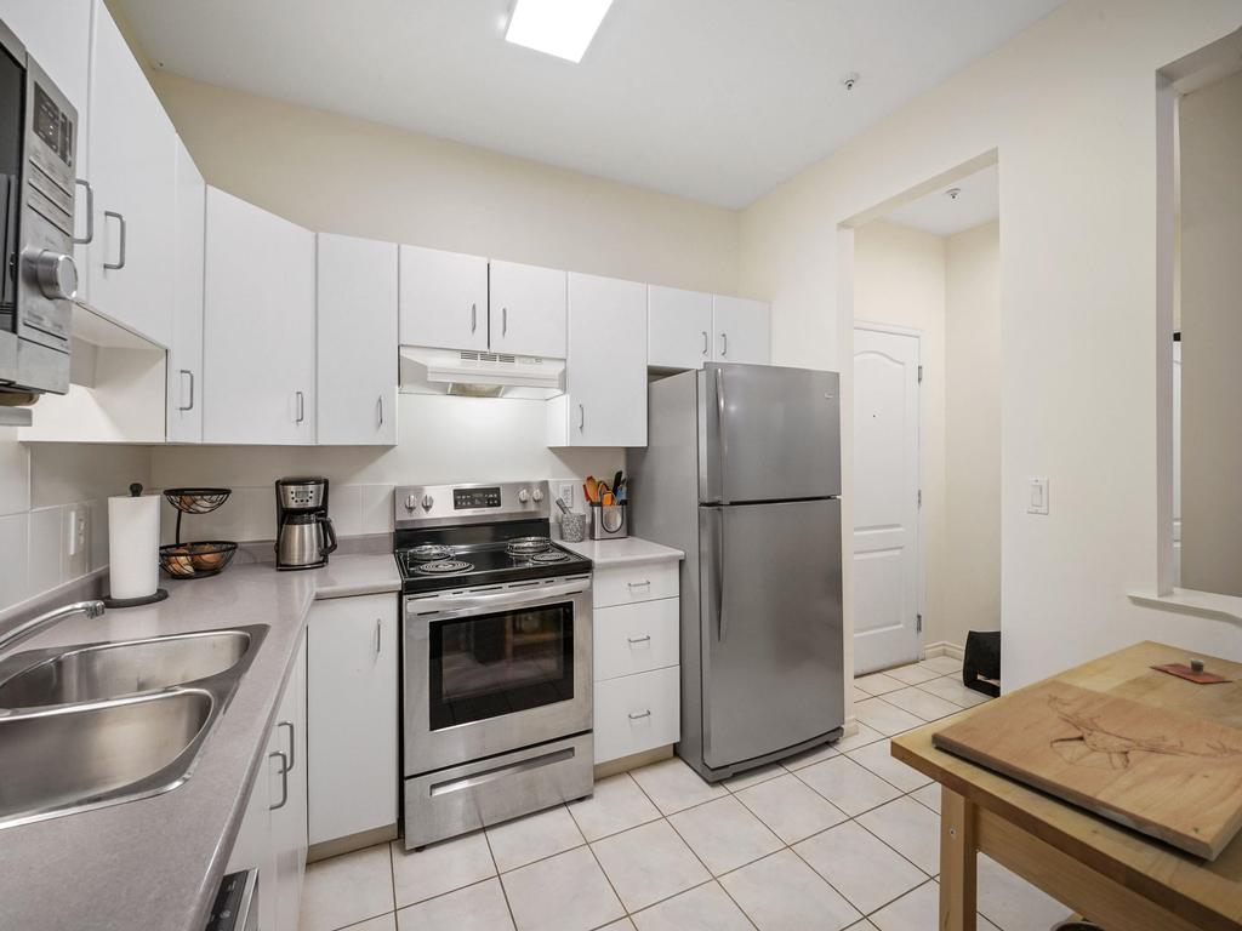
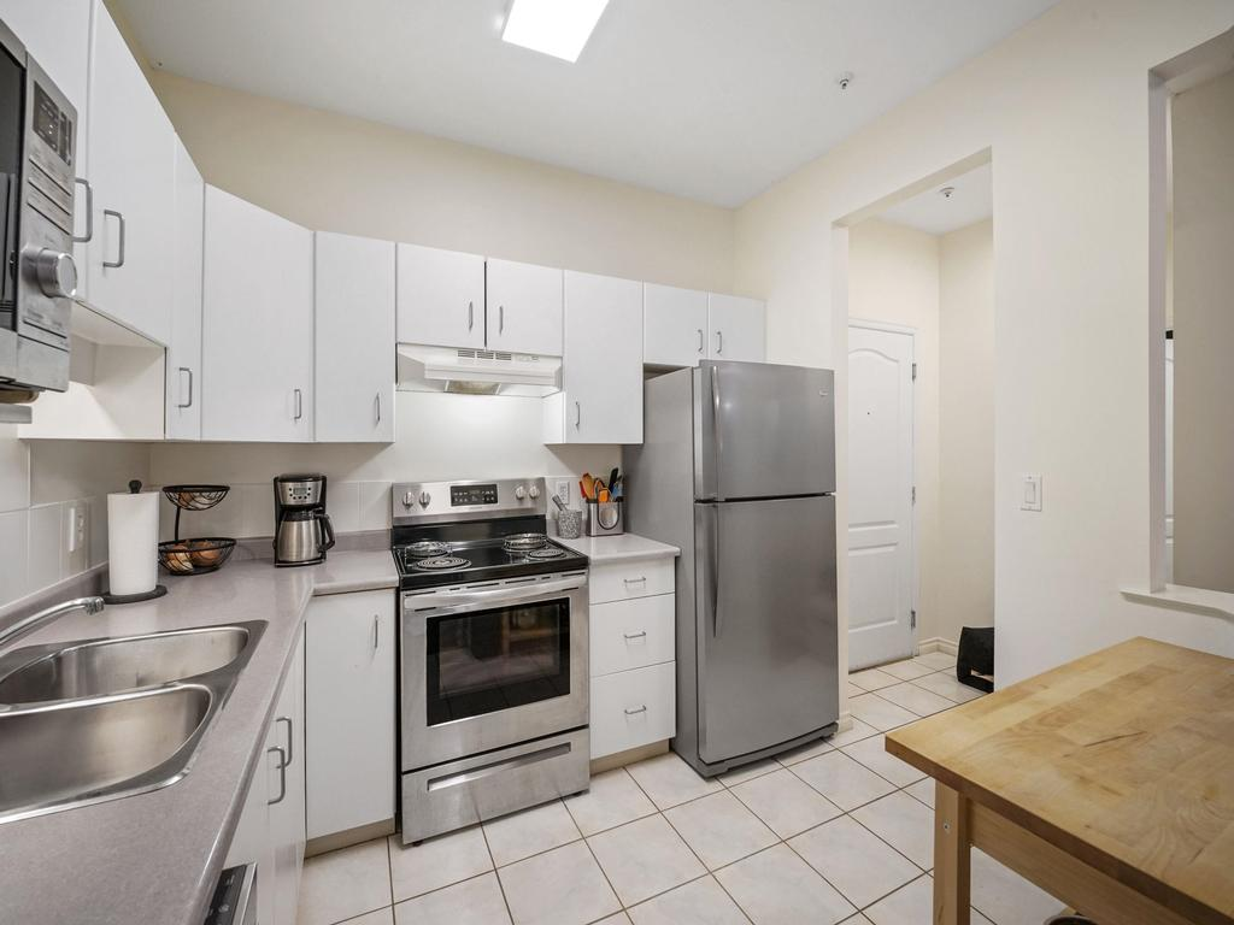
- cup [1149,657,1232,684]
- cutting board [930,679,1242,863]
